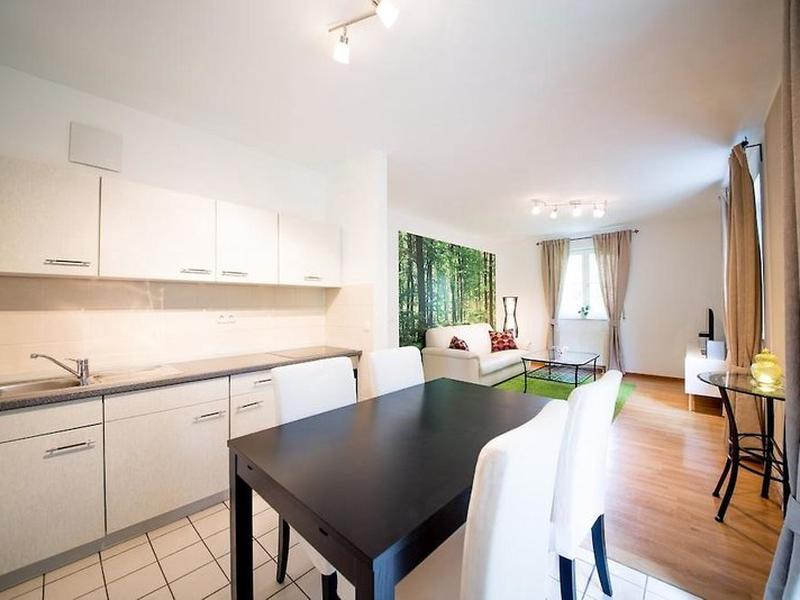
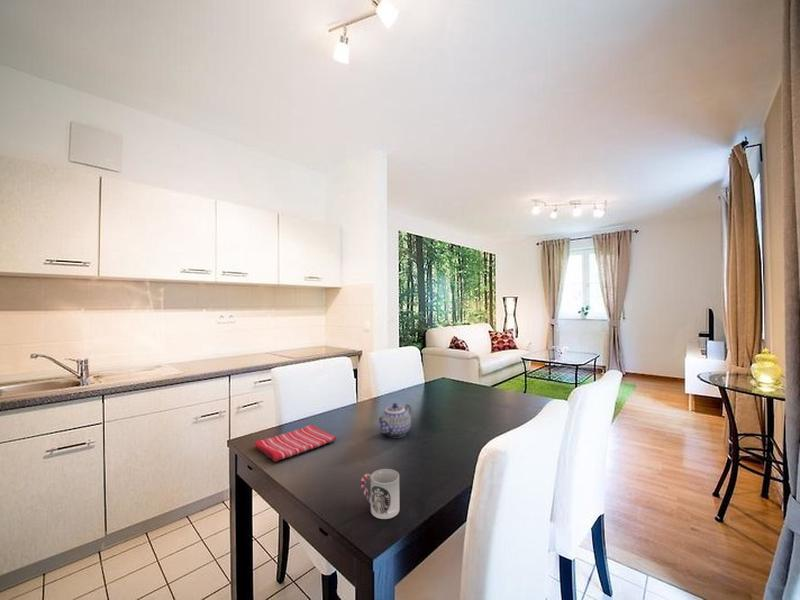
+ dish towel [253,424,337,463]
+ cup [360,468,400,520]
+ teapot [376,402,413,438]
